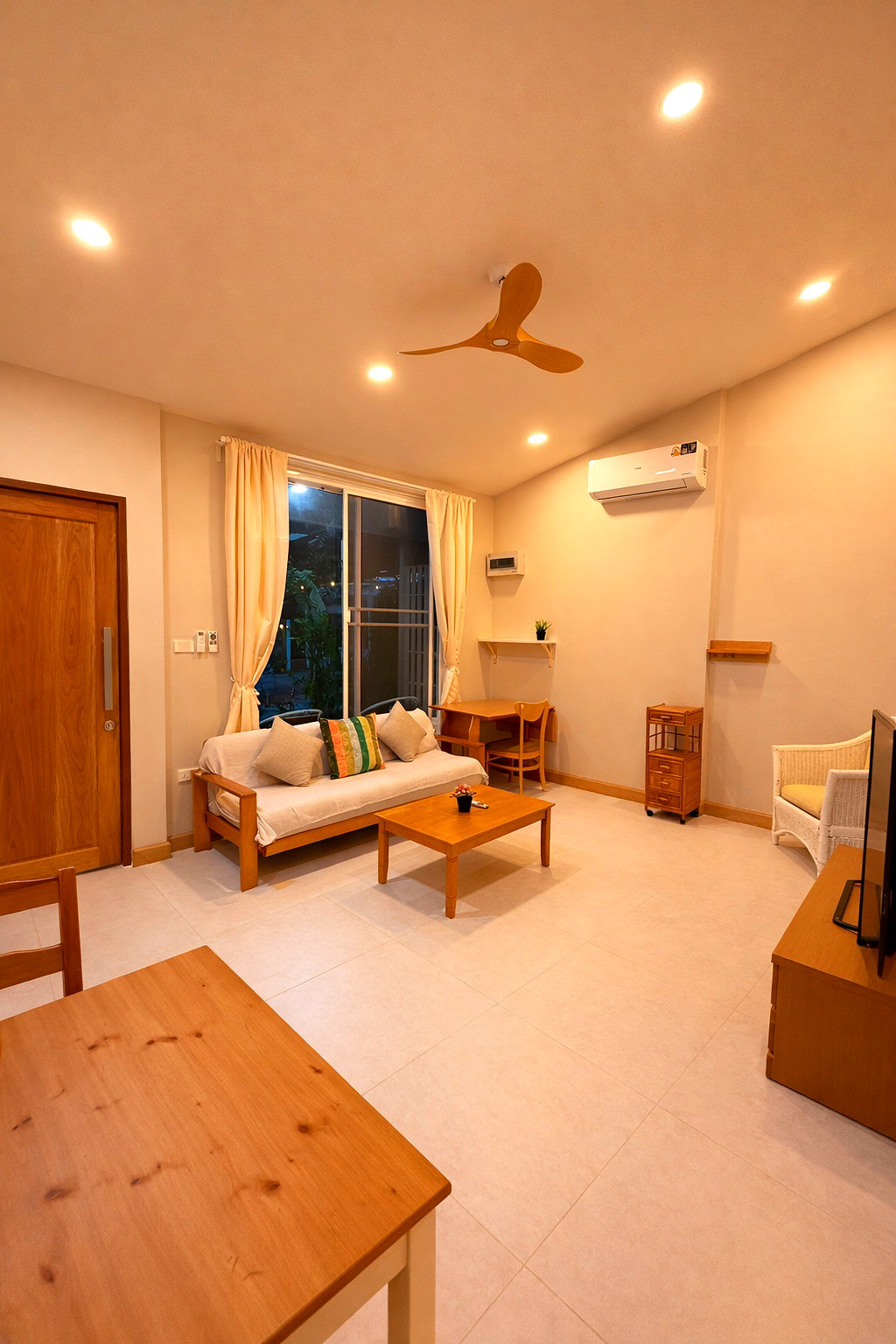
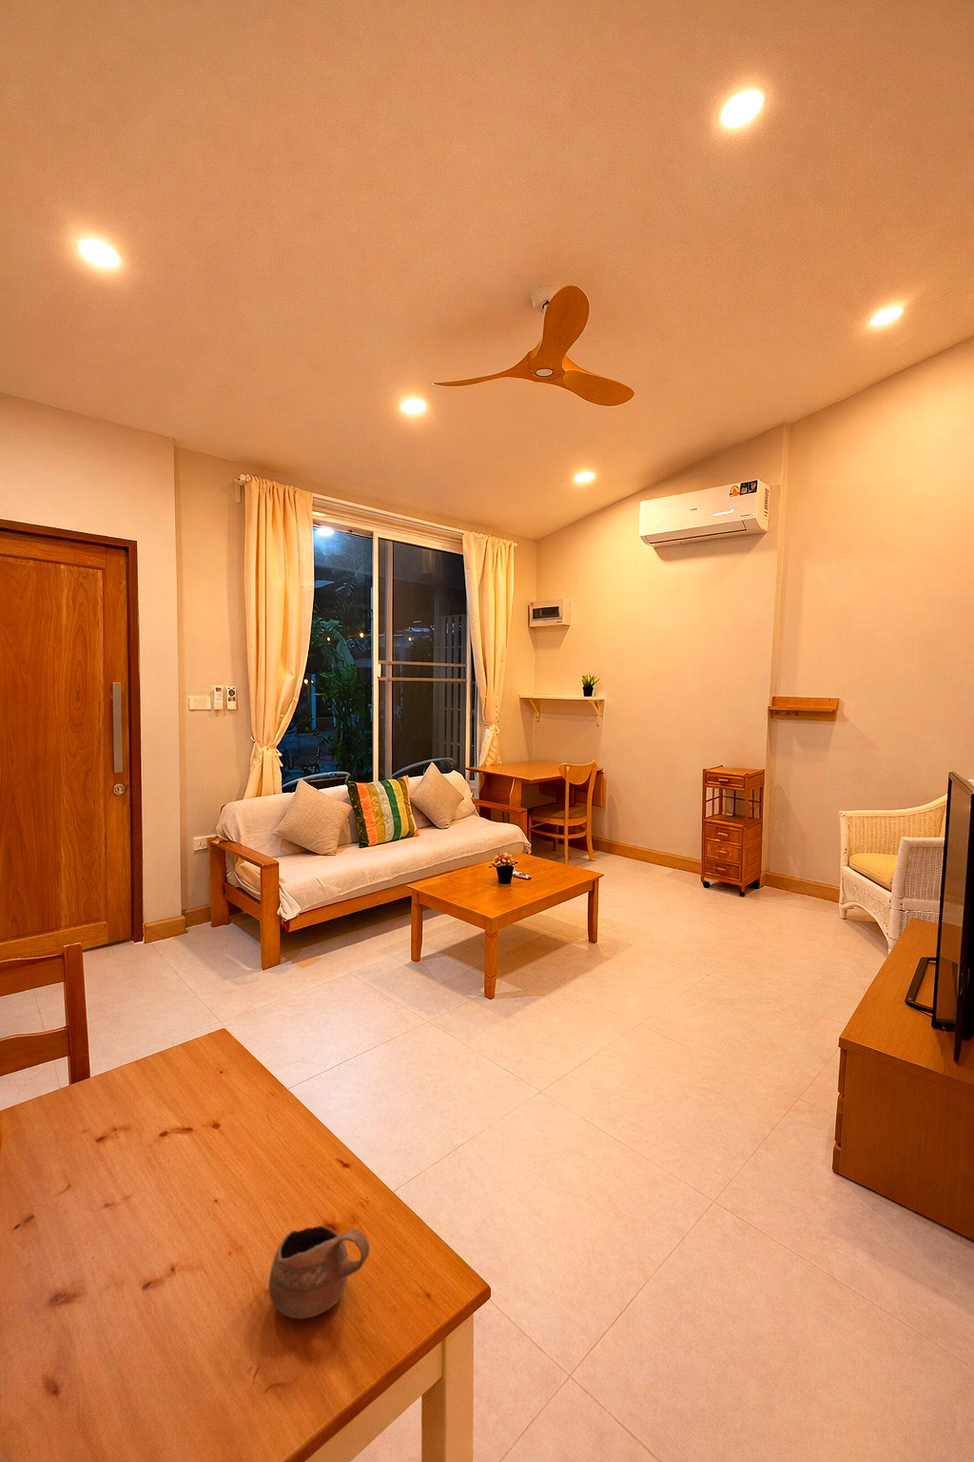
+ cup [269,1225,371,1319]
